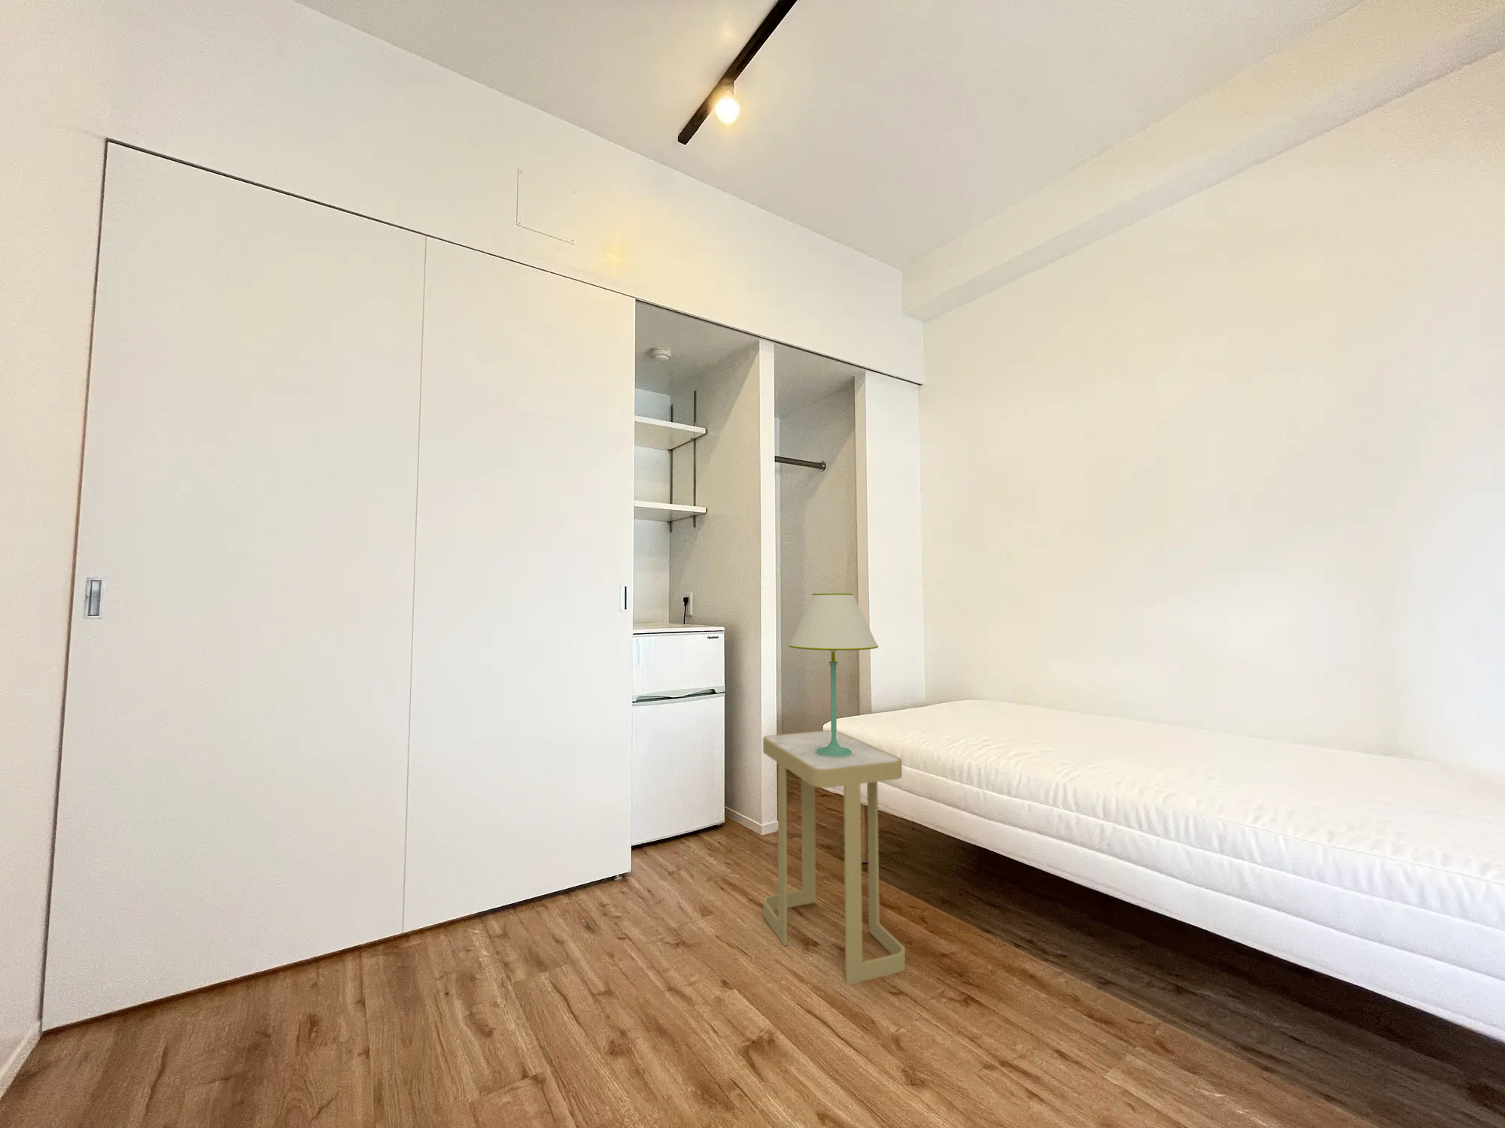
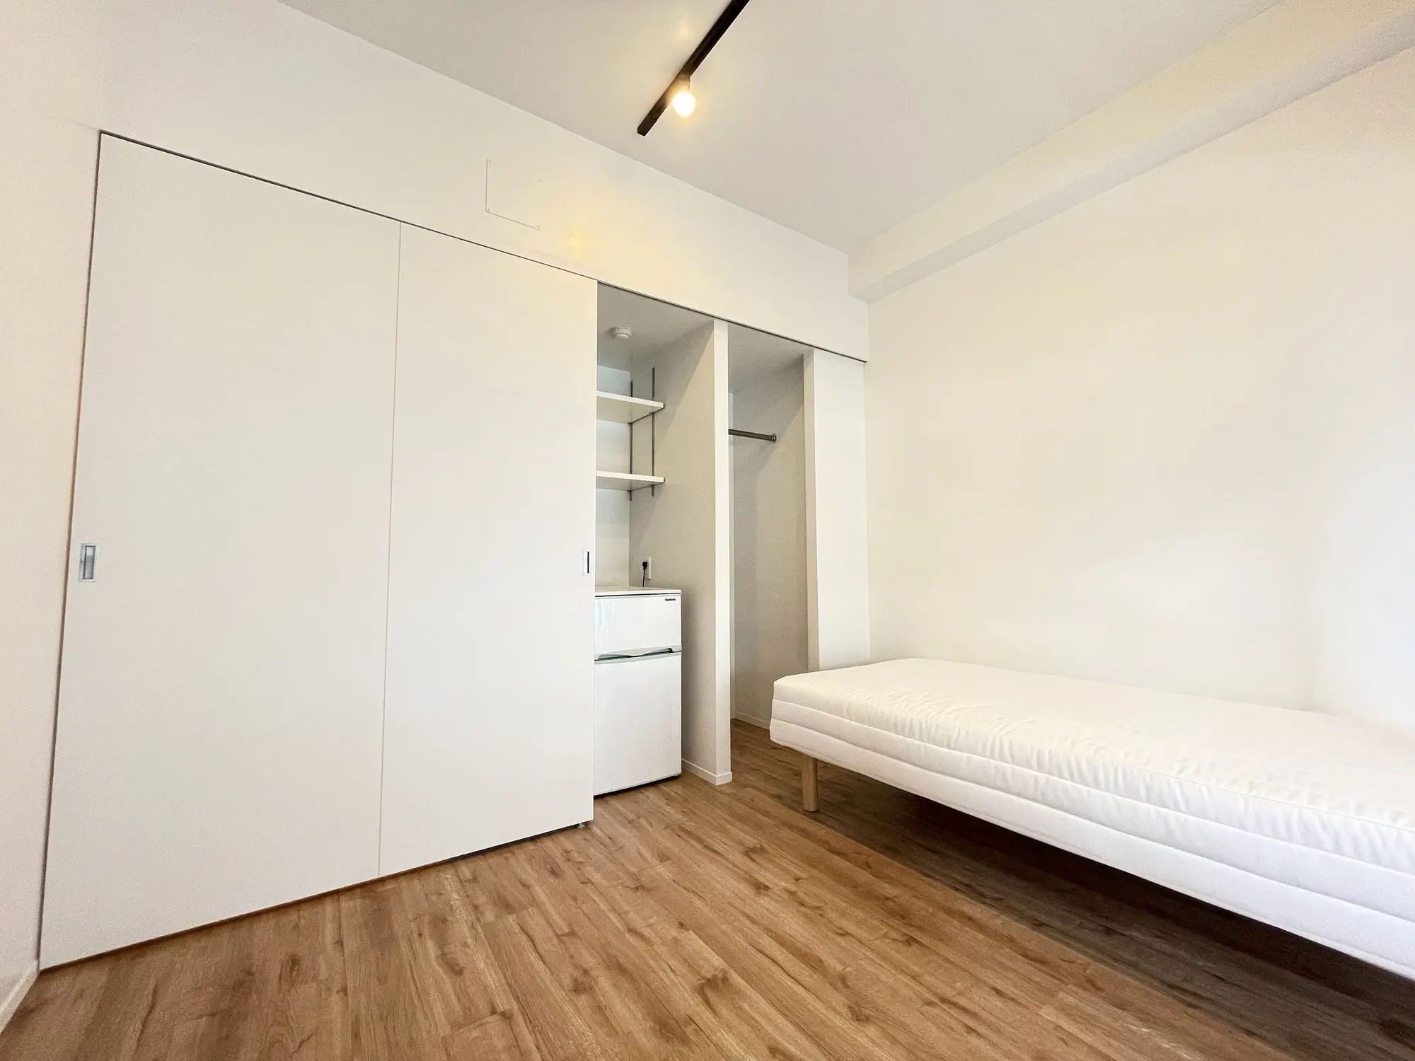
- side table [762,730,907,986]
- table lamp [788,592,879,757]
